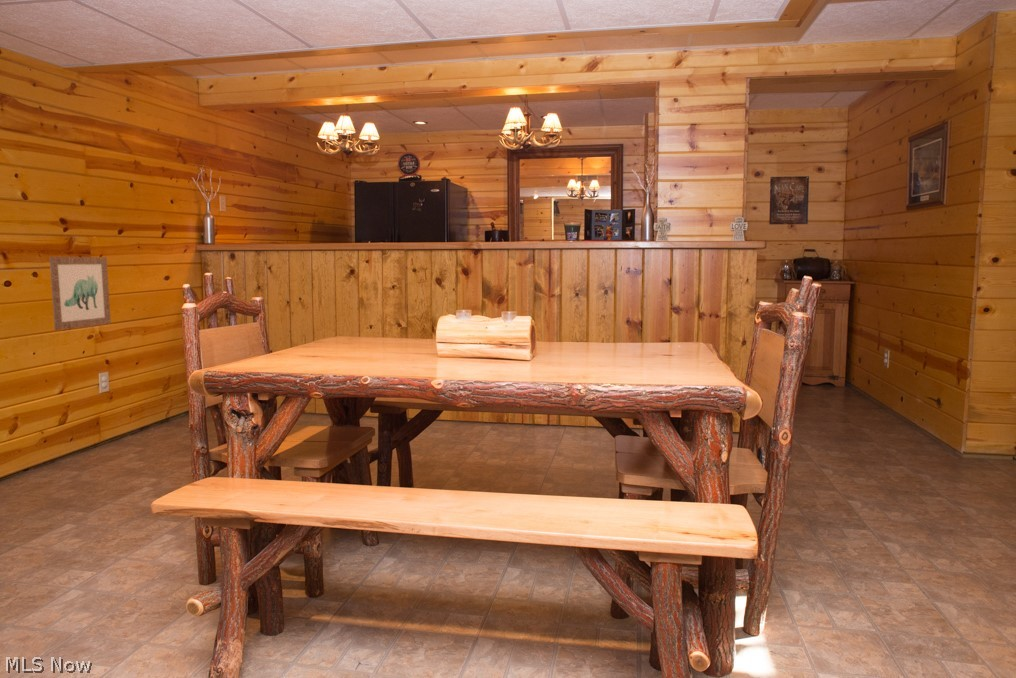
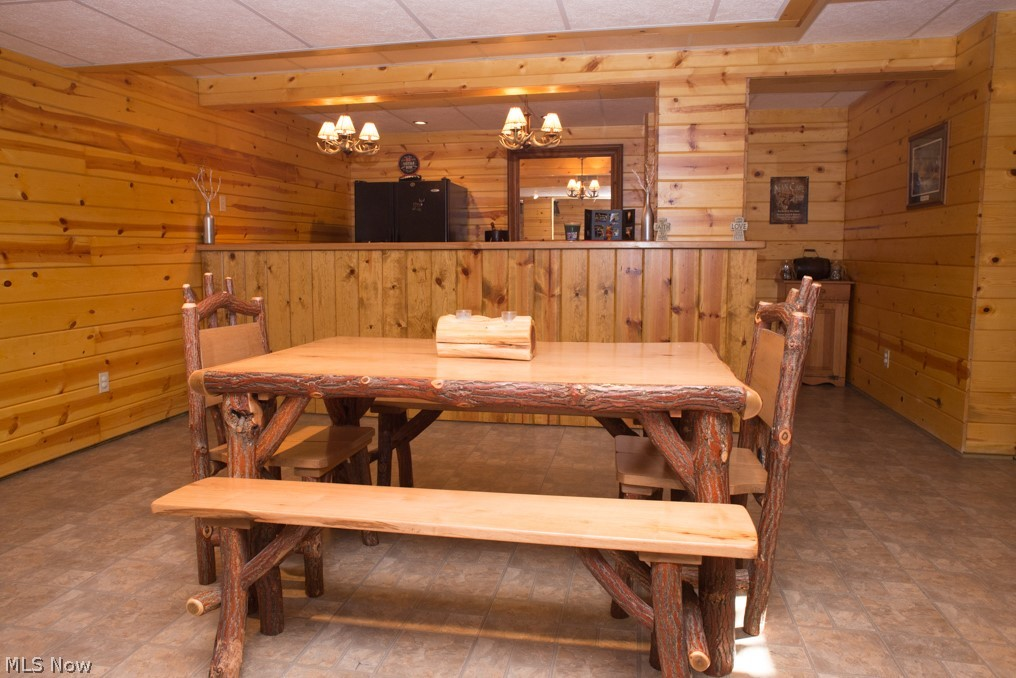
- wall art [48,256,112,331]
